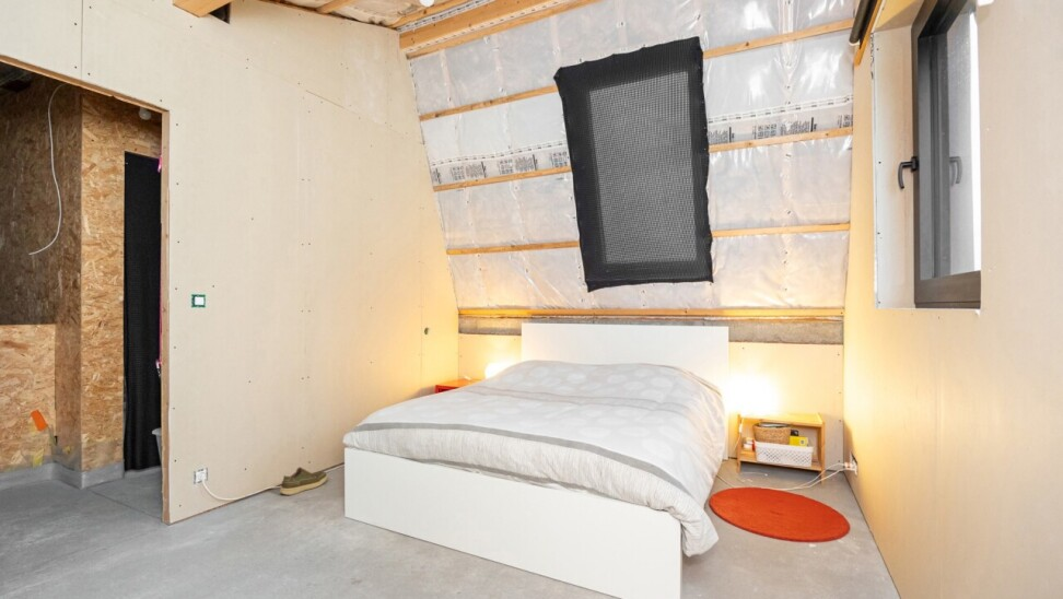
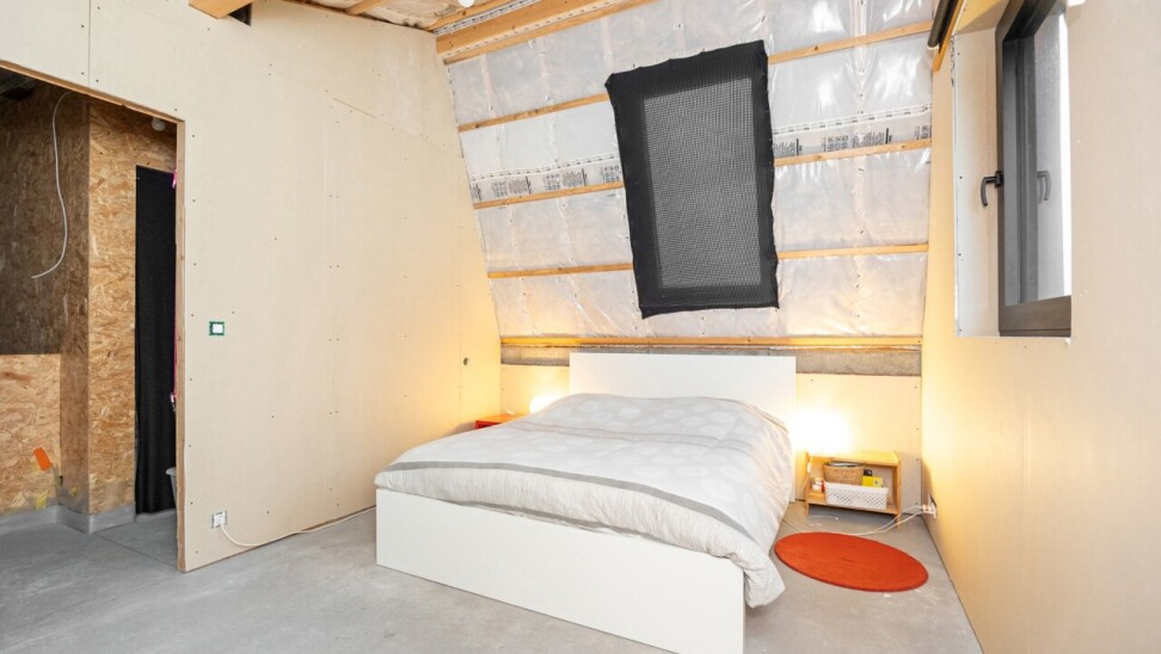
- shoe [279,467,328,496]
